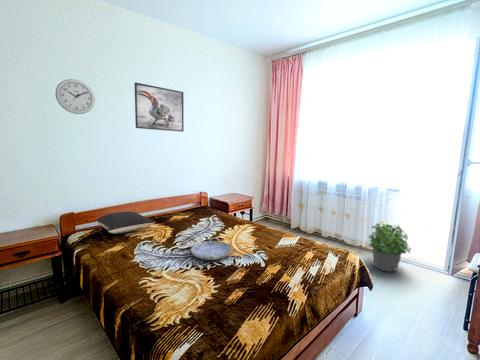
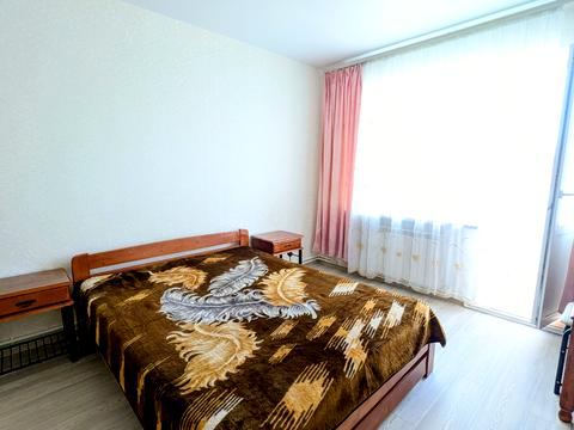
- serving tray [189,237,233,261]
- pillow [95,210,156,235]
- wall clock [54,78,96,115]
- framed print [134,81,185,133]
- potted plant [366,222,412,273]
